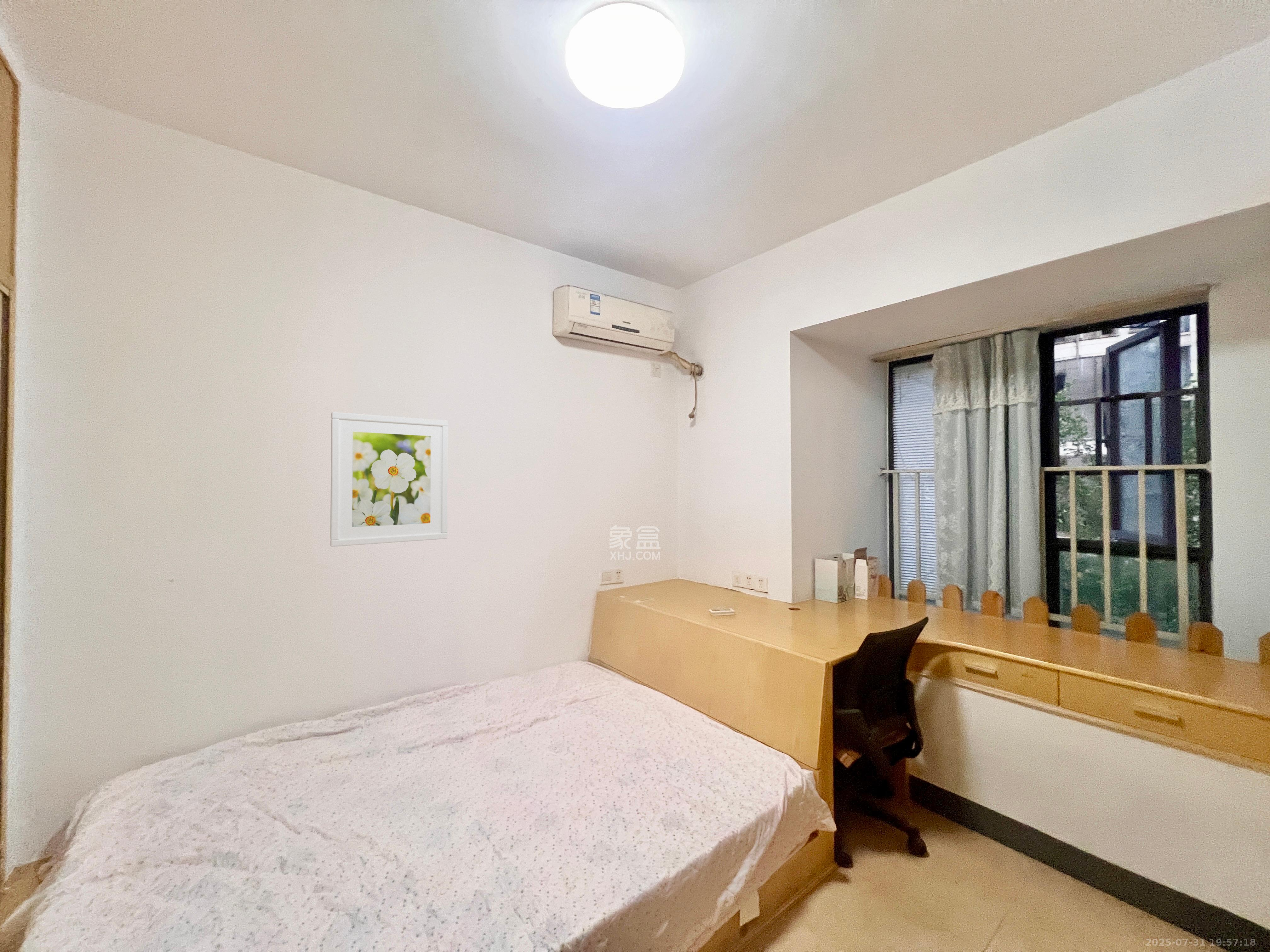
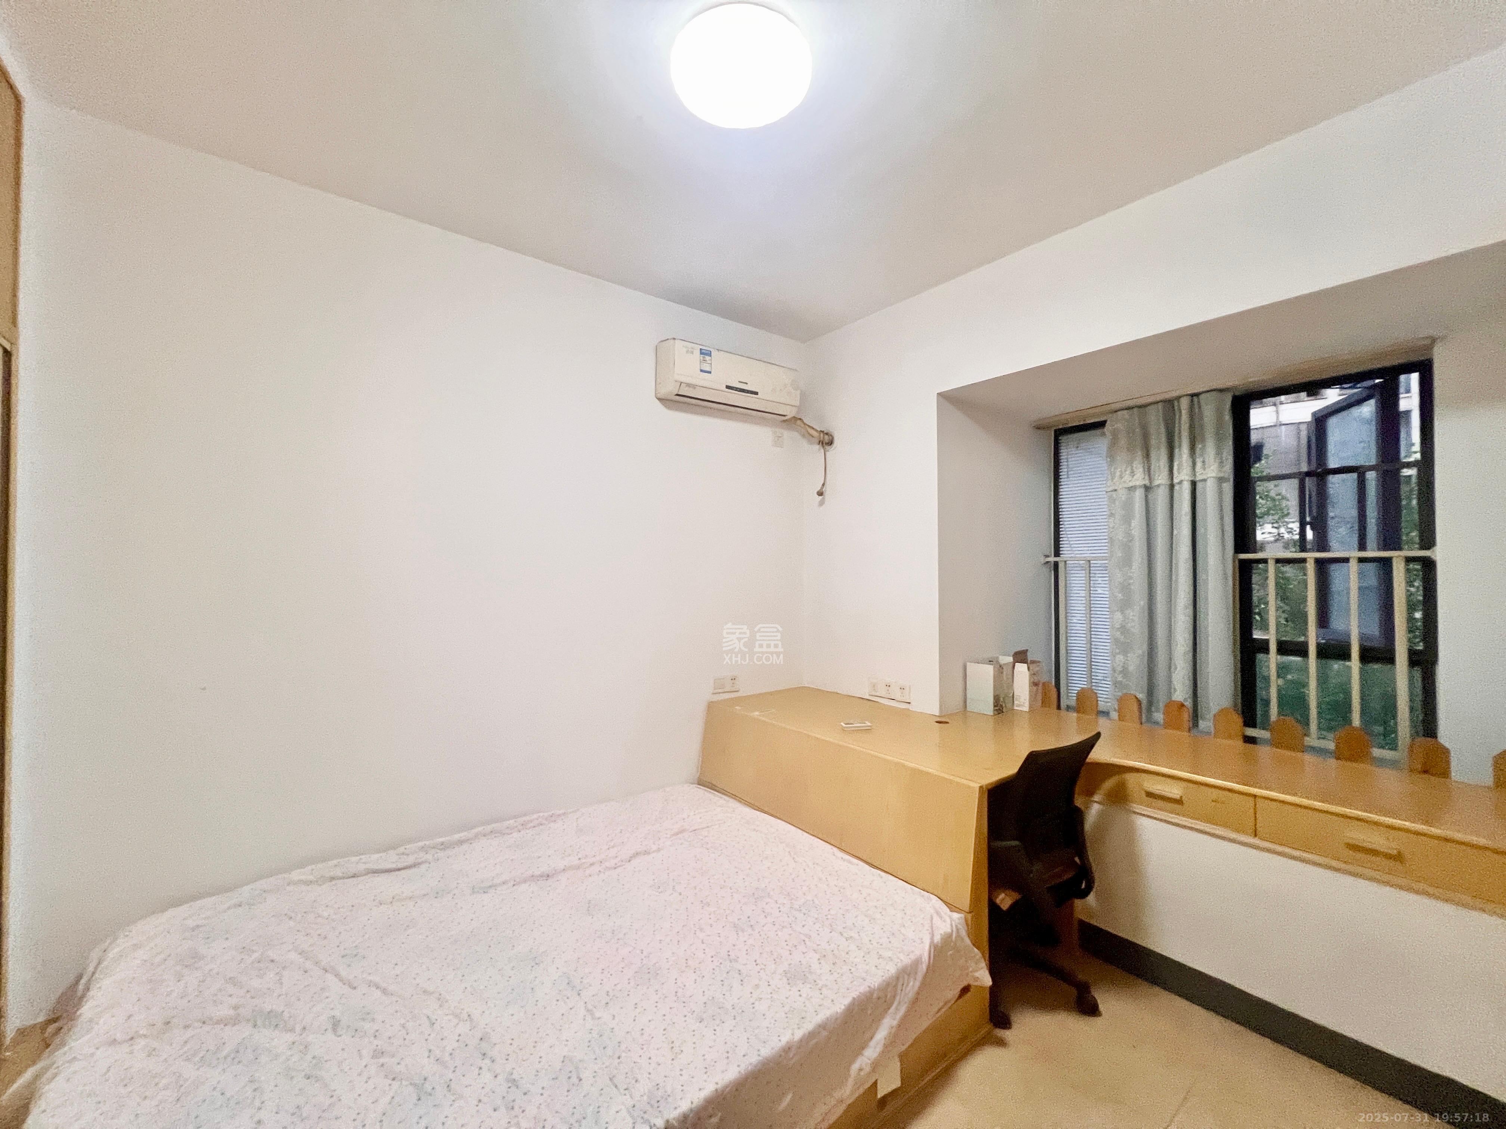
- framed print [330,412,449,547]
